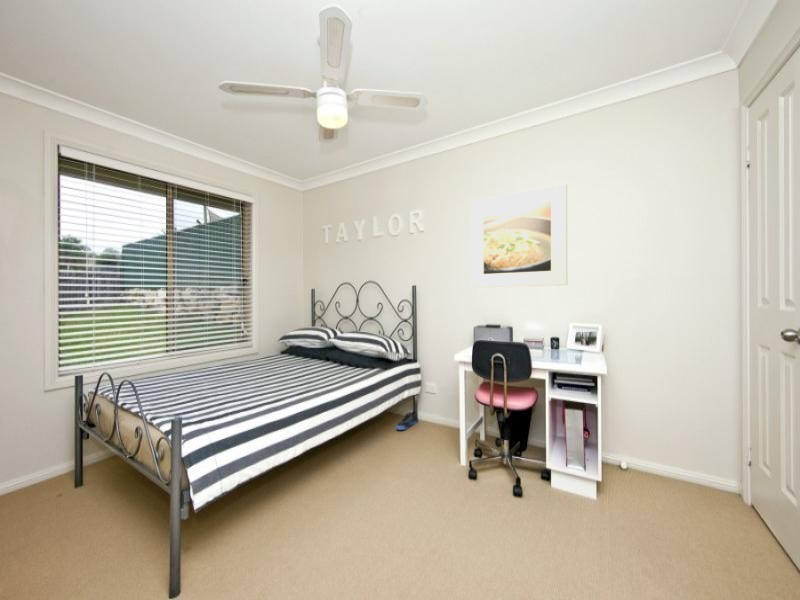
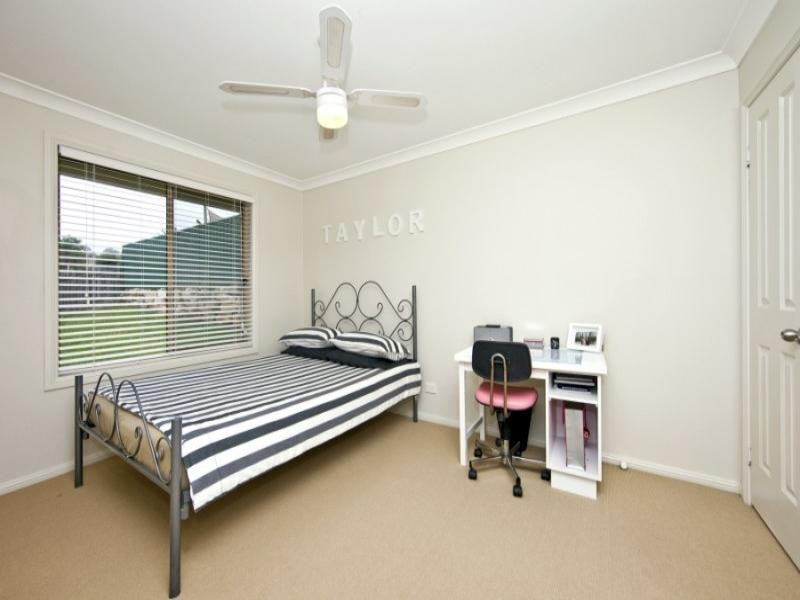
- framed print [470,183,568,288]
- sneaker [395,410,418,431]
